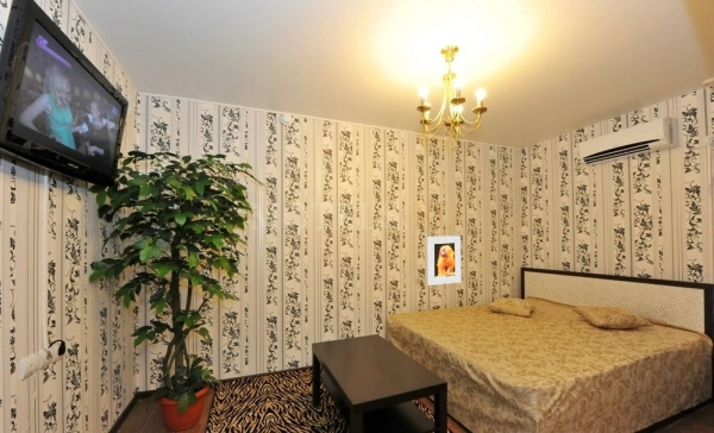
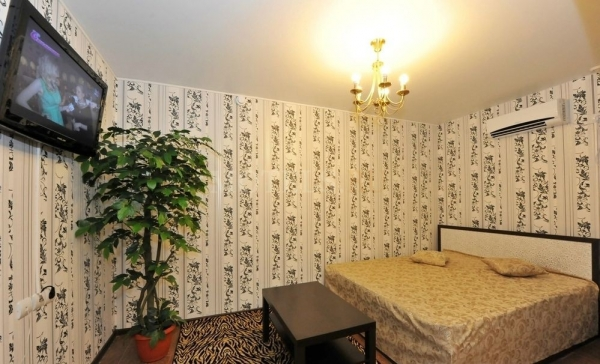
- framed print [426,234,462,287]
